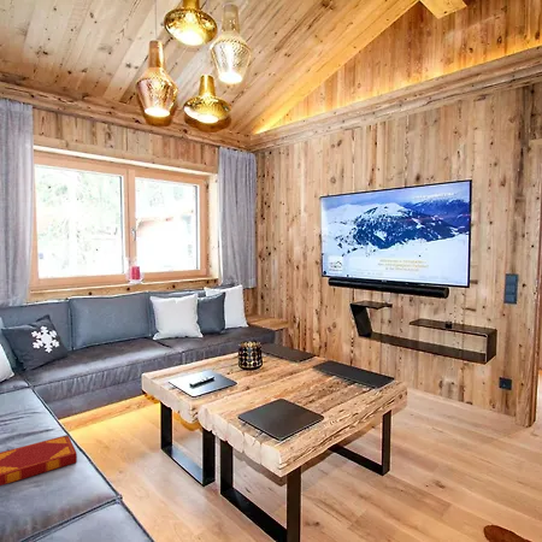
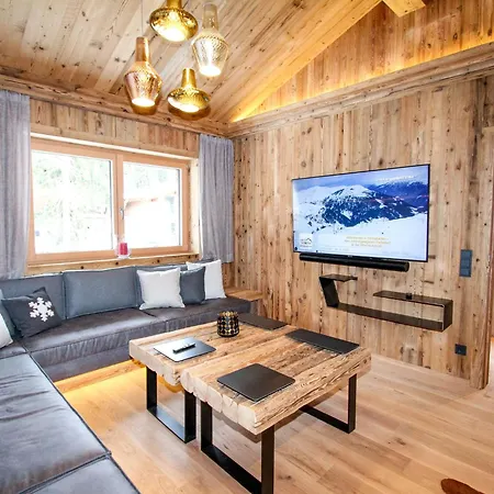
- hardback book [0,434,78,487]
